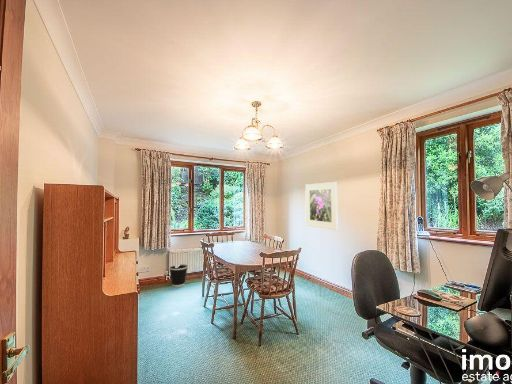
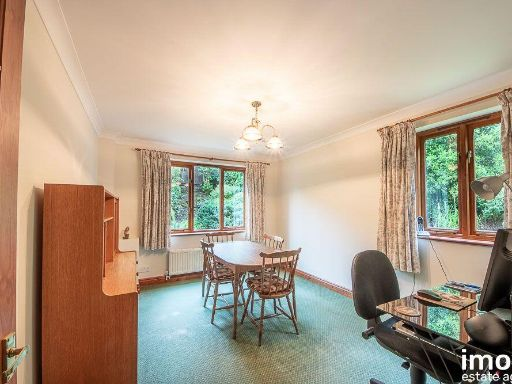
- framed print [304,181,339,231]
- wastebasket [168,263,189,288]
